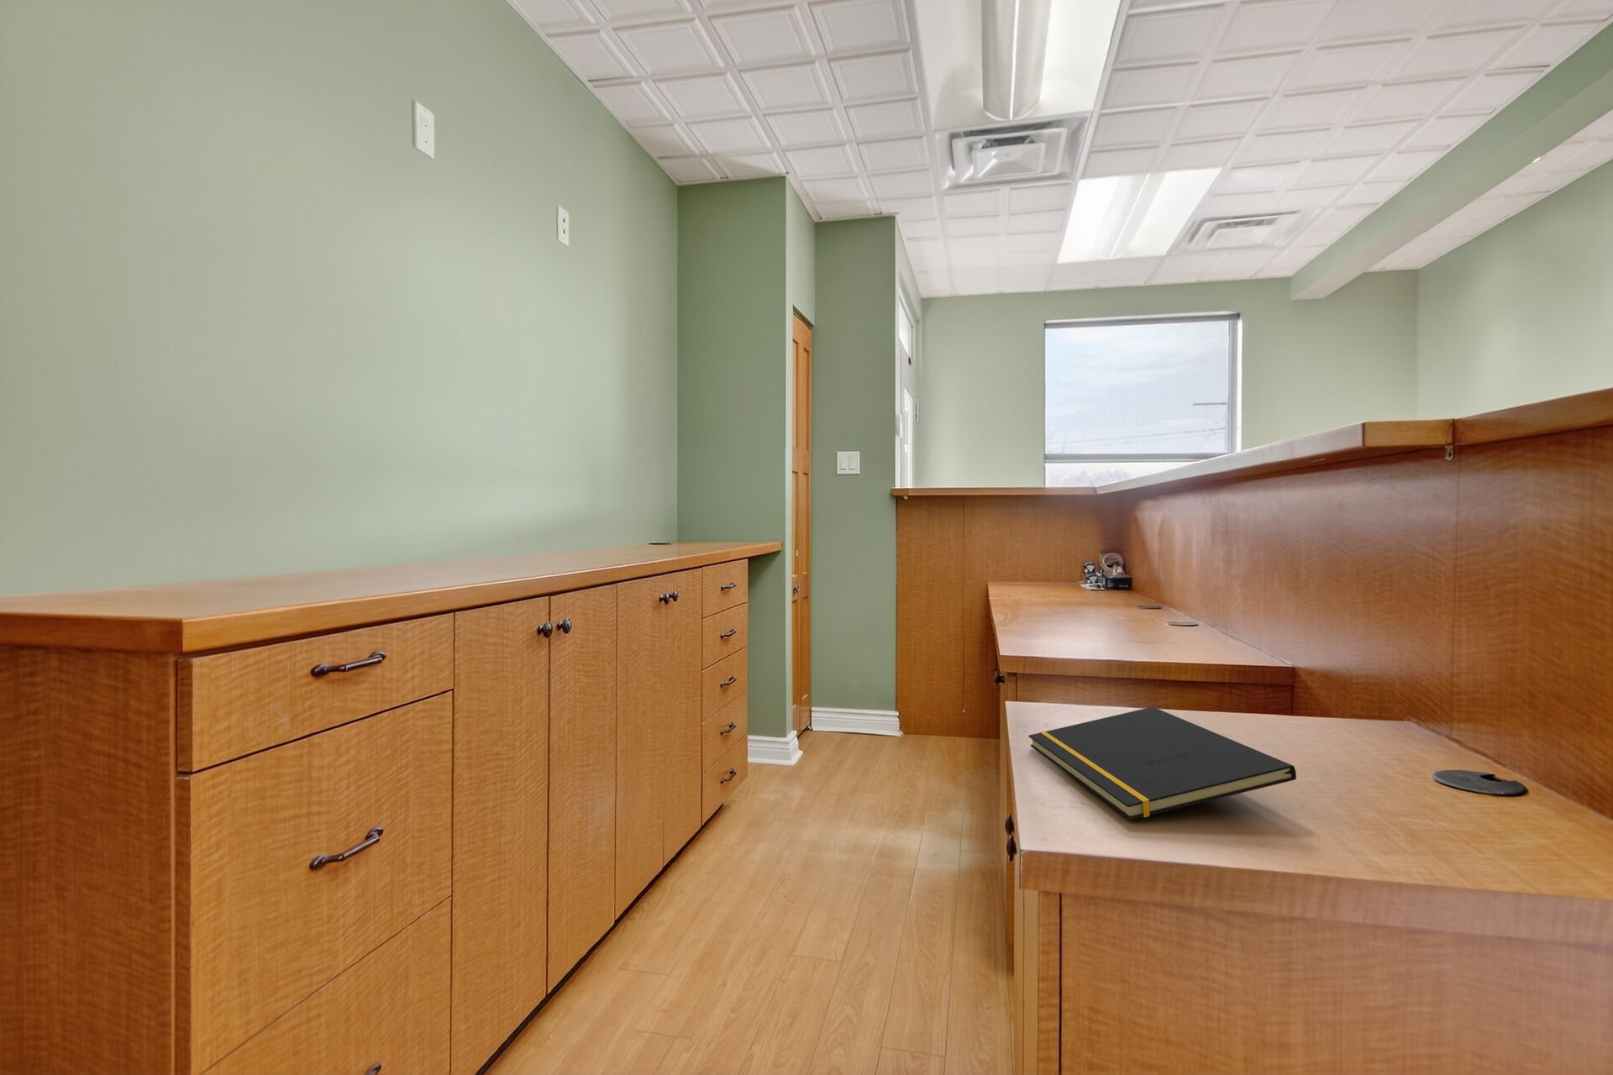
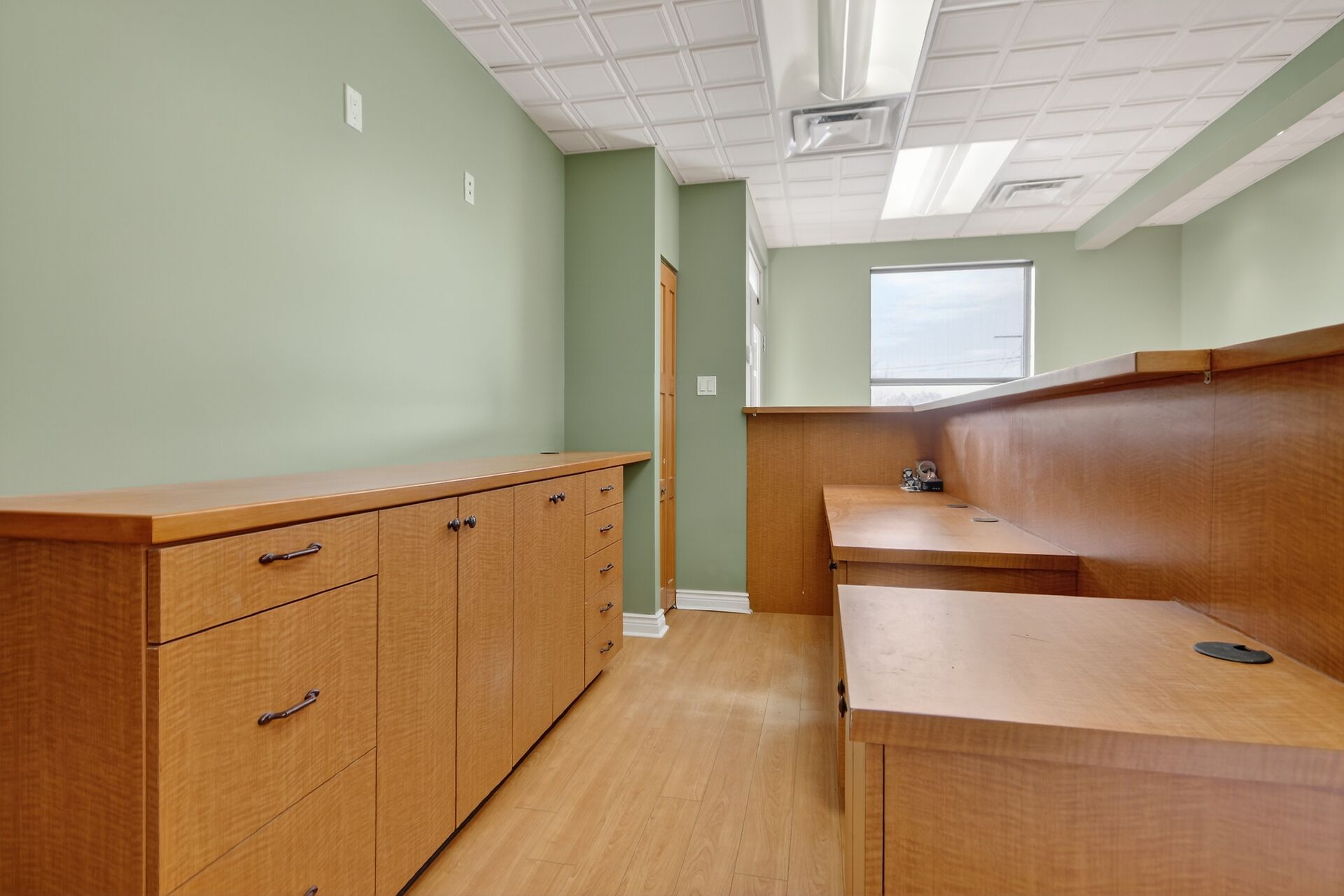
- notepad [1027,707,1297,821]
